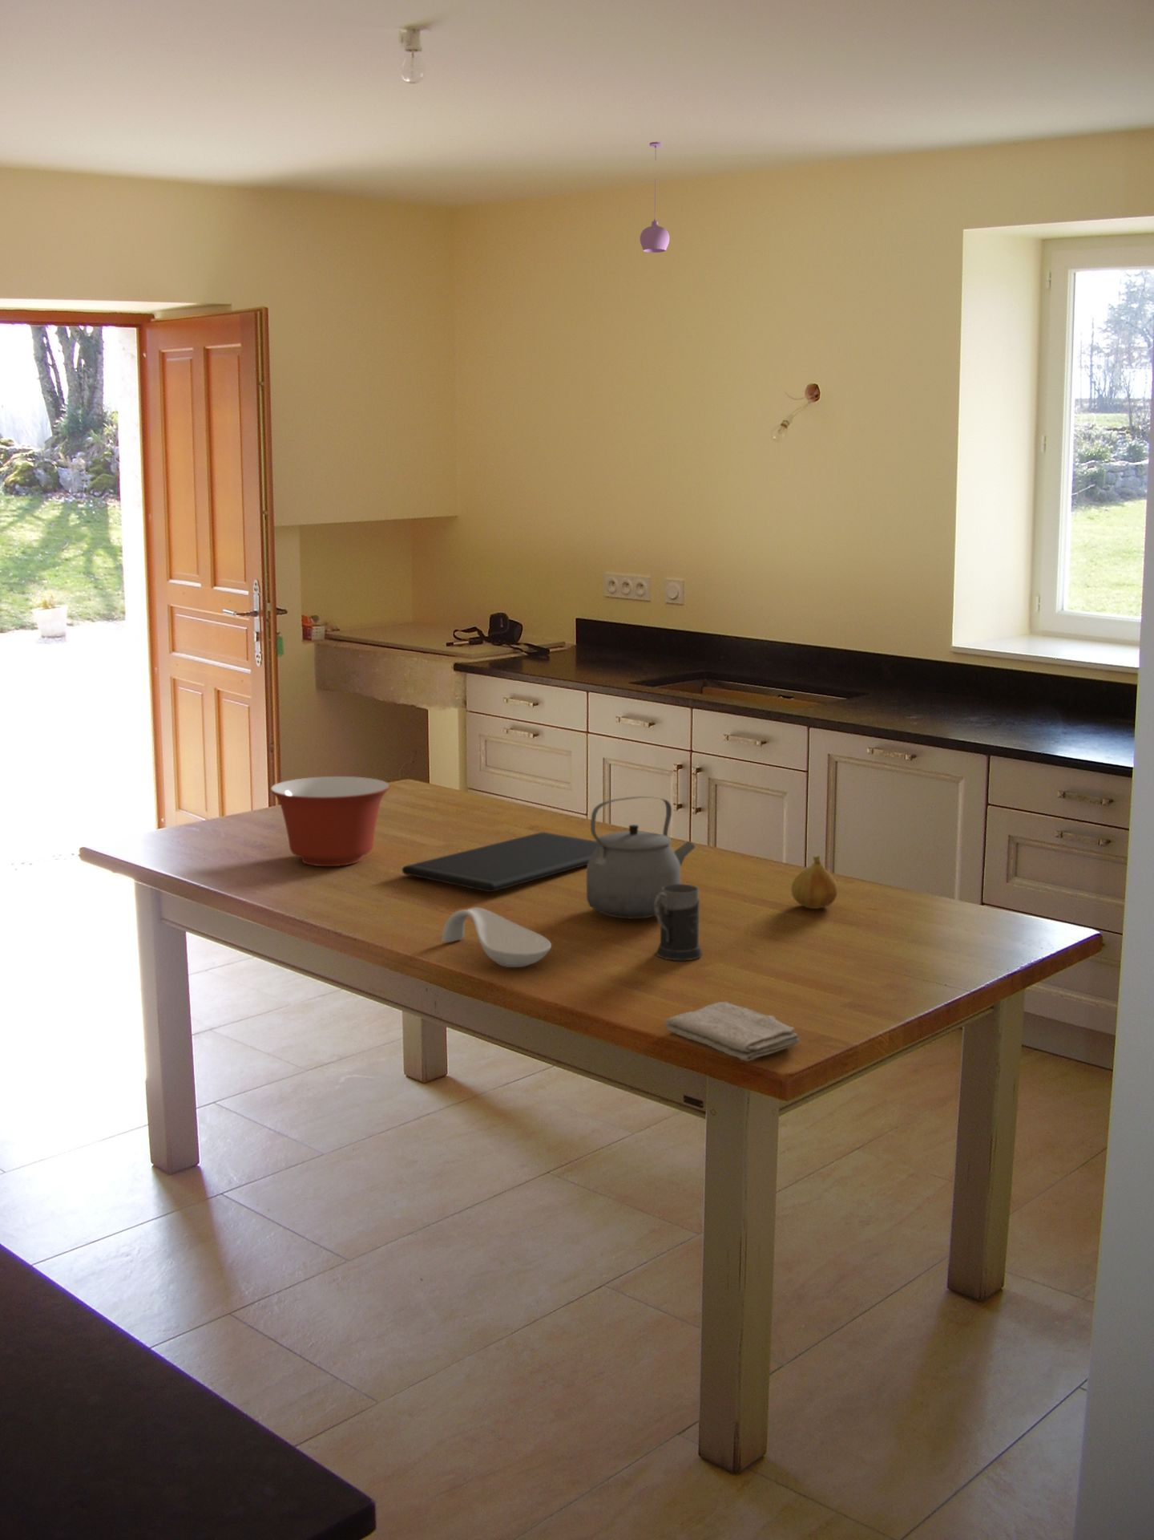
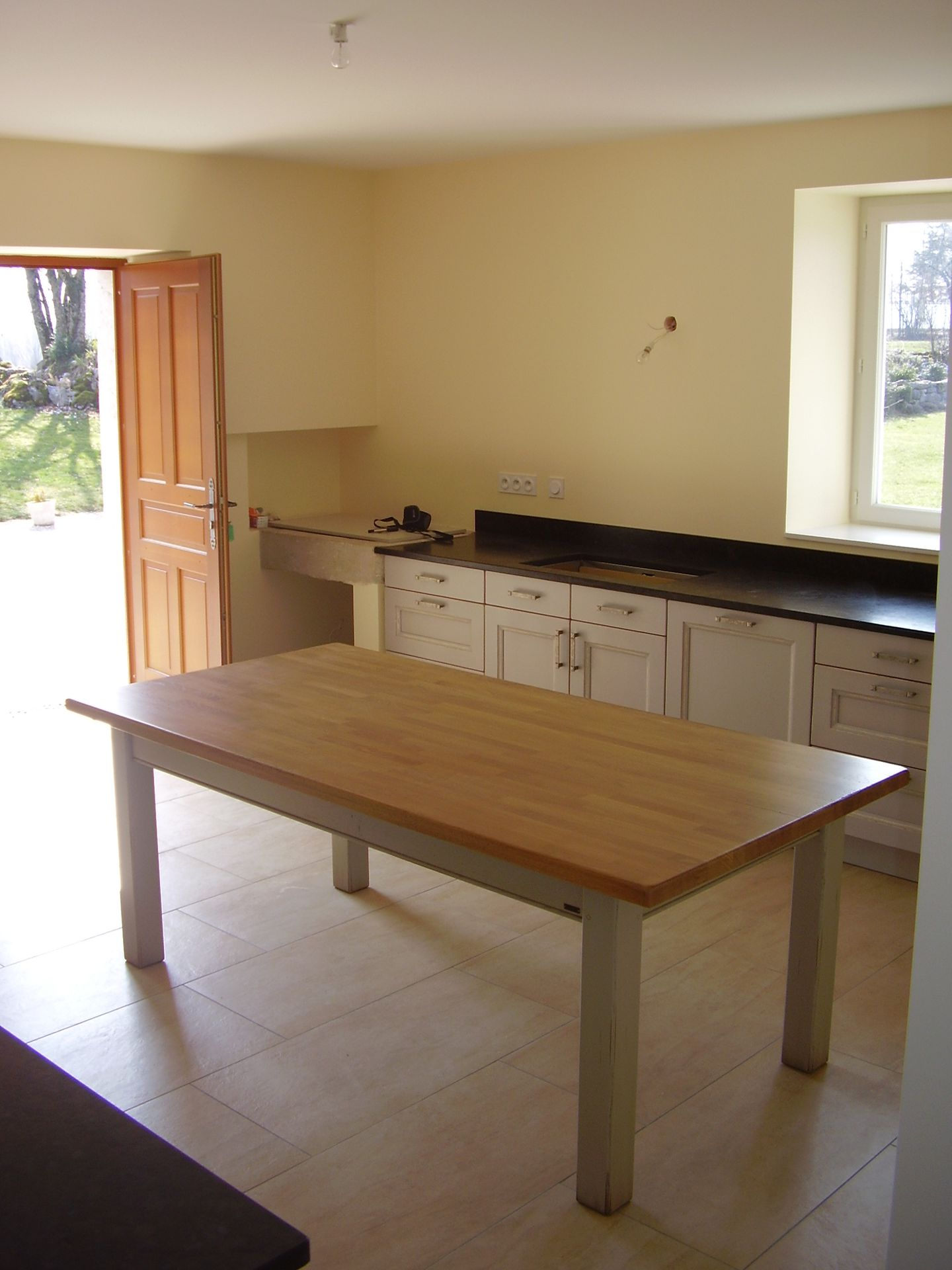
- fruit [790,855,839,909]
- mixing bowl [269,776,390,867]
- cutting board [401,831,598,892]
- tea kettle [585,795,697,919]
- mug [653,883,703,960]
- washcloth [664,1000,800,1062]
- spoon rest [441,906,553,968]
- pendant light [640,141,670,253]
